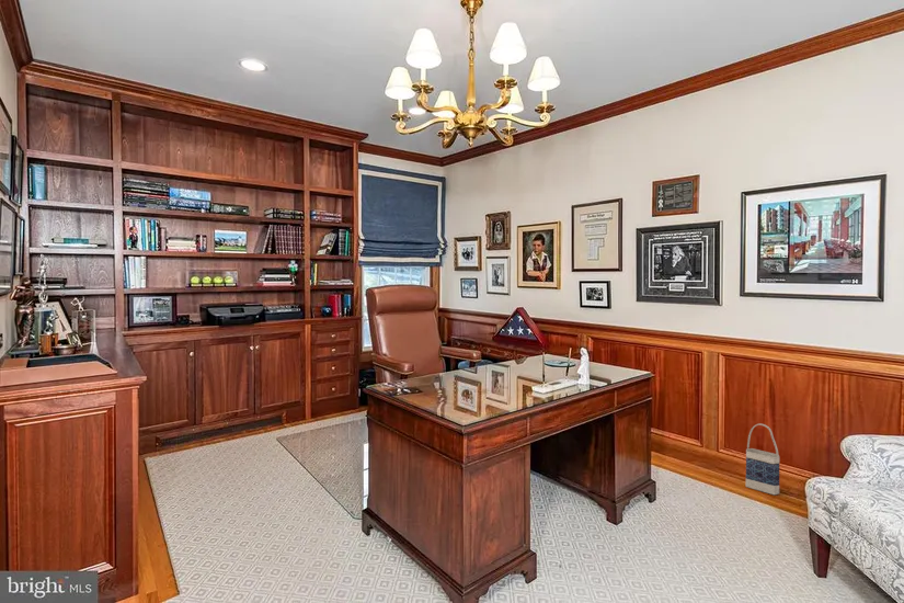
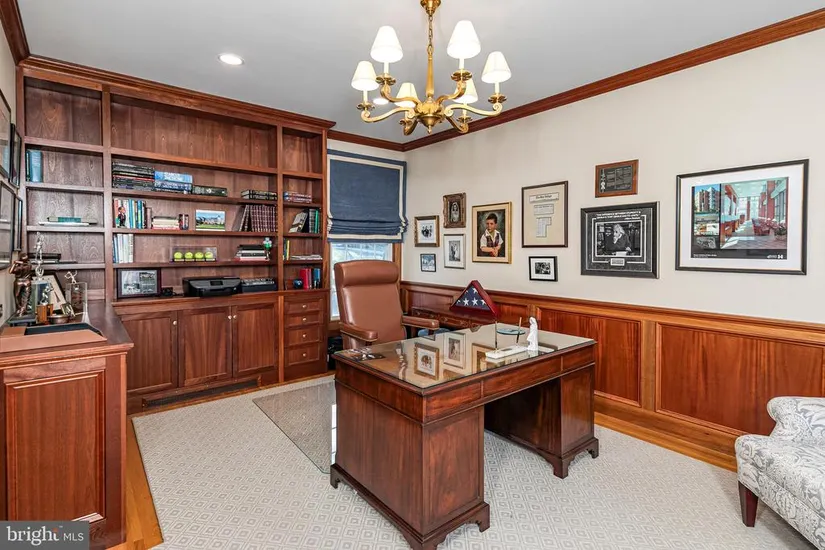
- bag [745,422,780,496]
